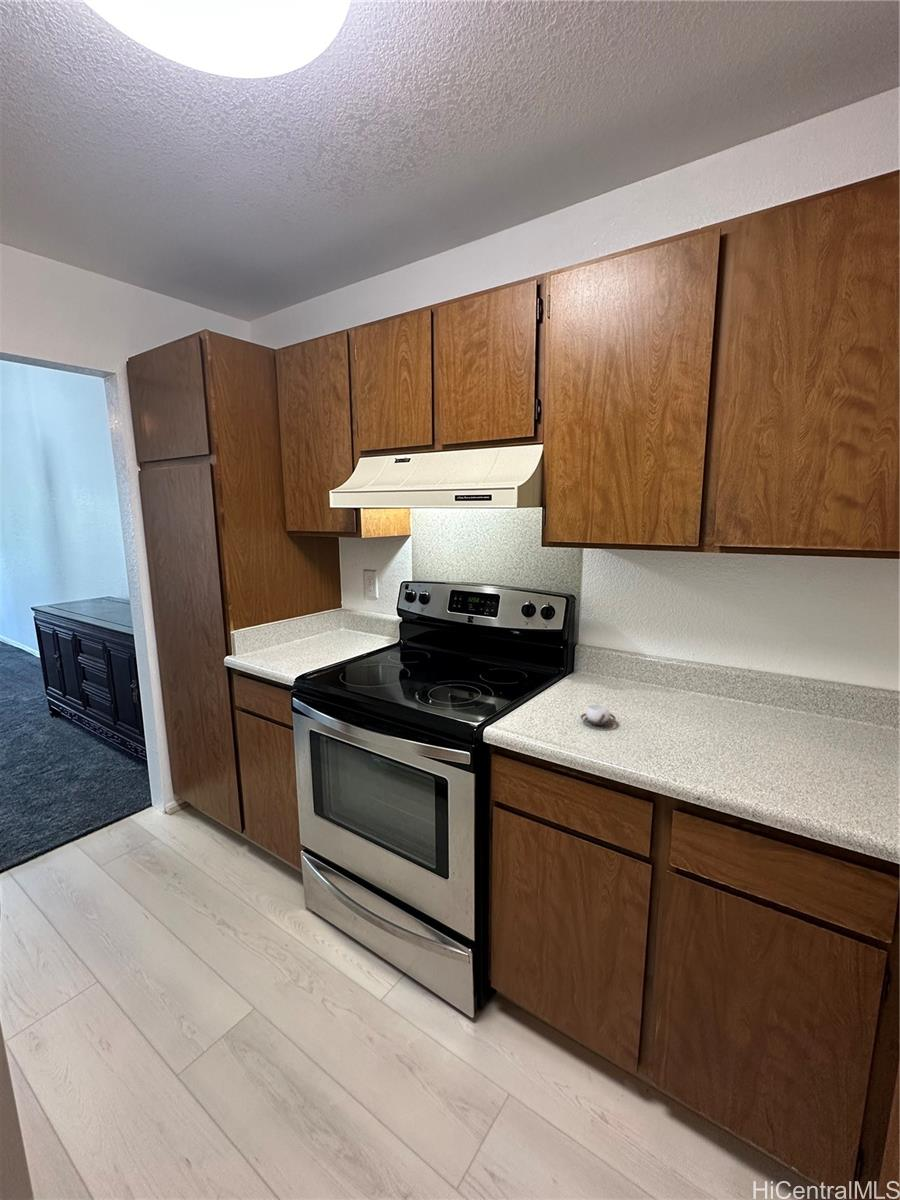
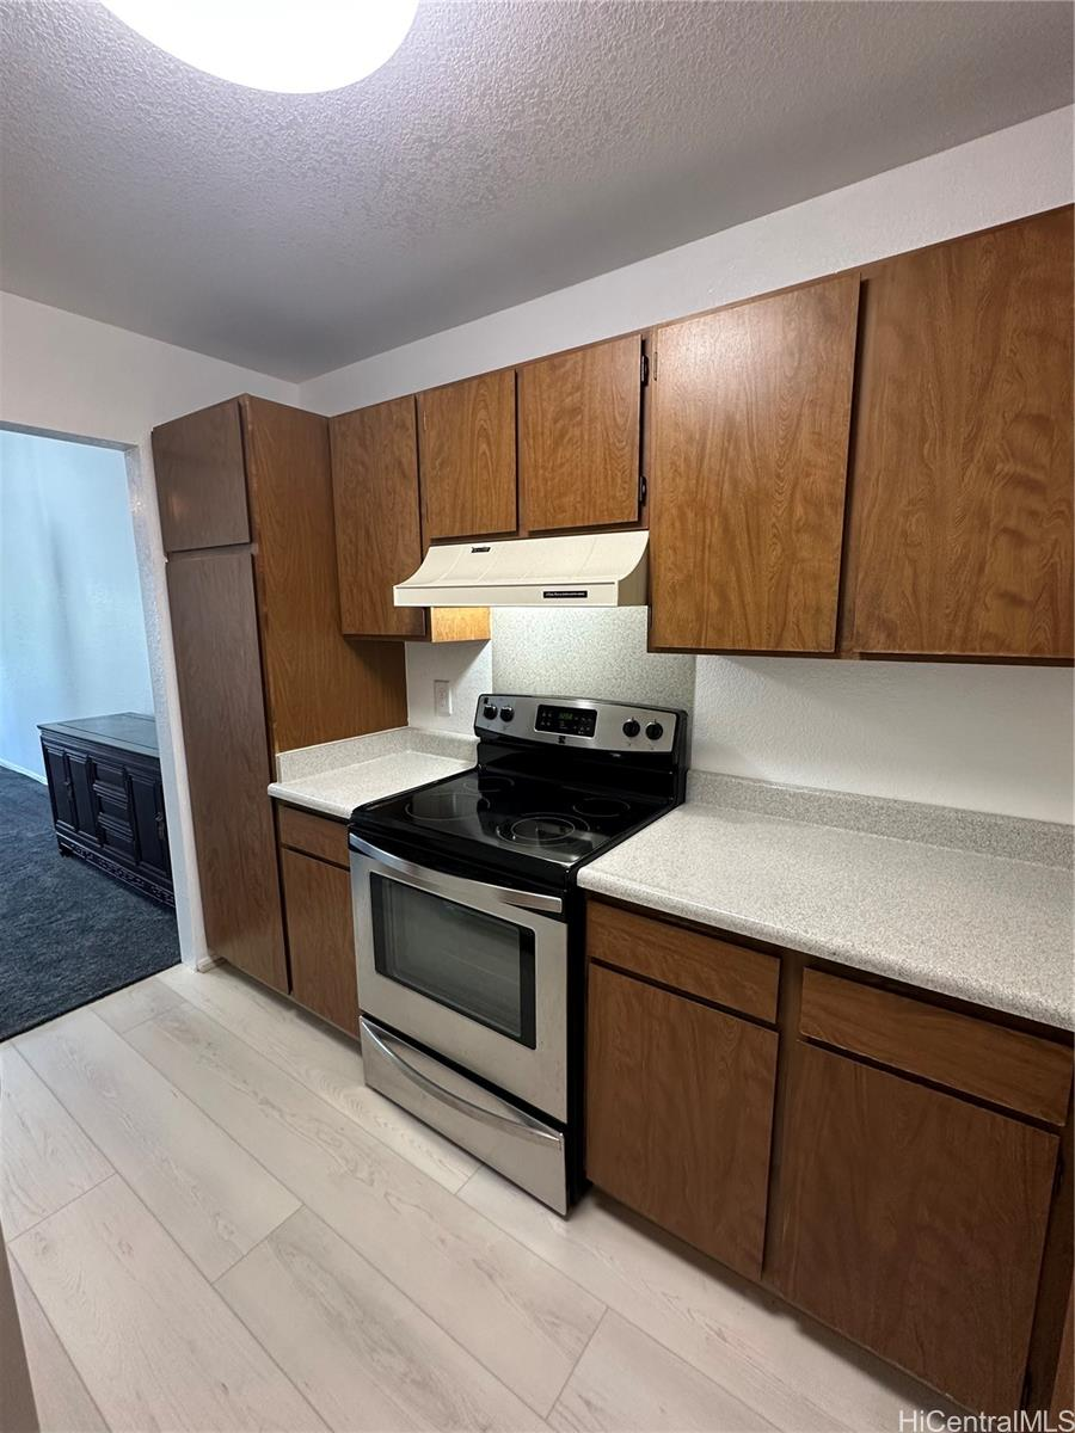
- cup [580,703,617,726]
